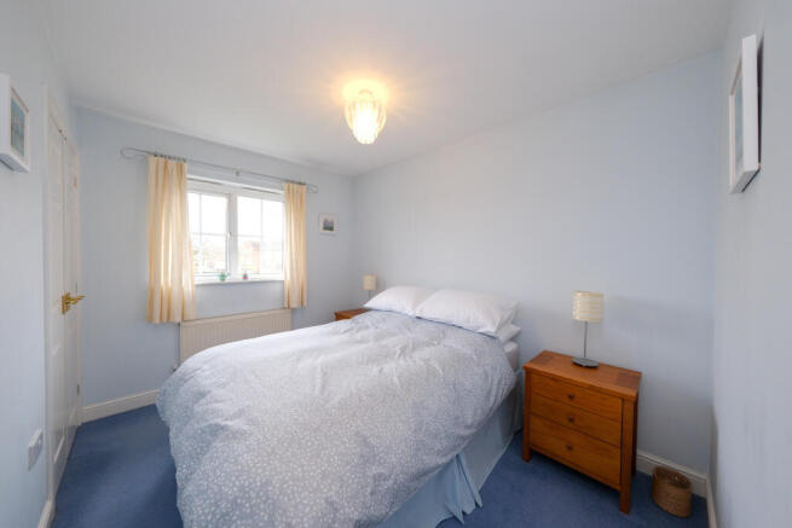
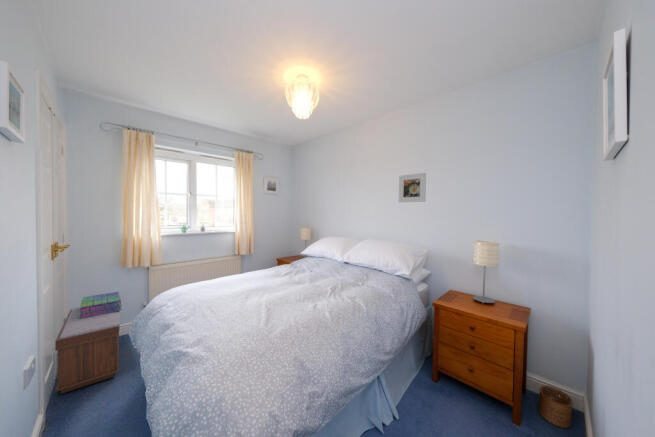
+ stack of books [79,291,123,318]
+ bench [54,306,121,395]
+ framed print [398,172,427,203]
